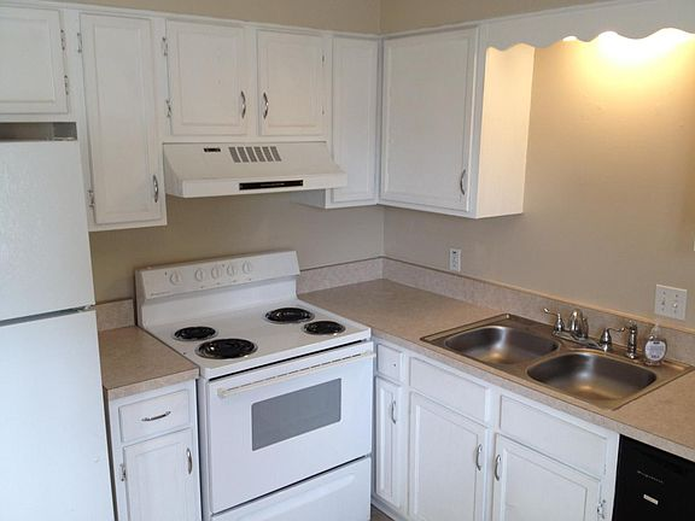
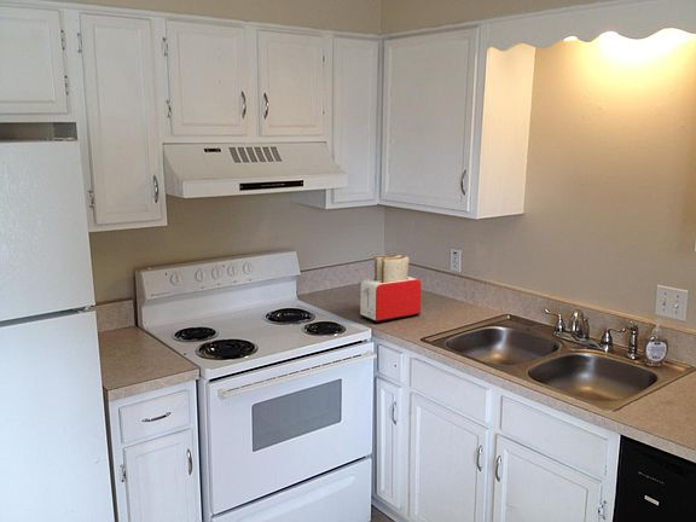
+ toaster [359,254,423,324]
